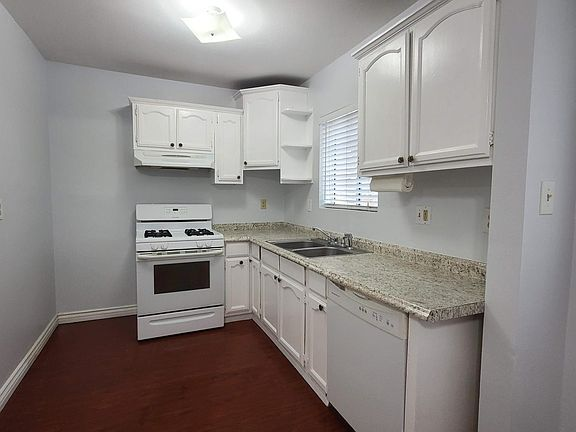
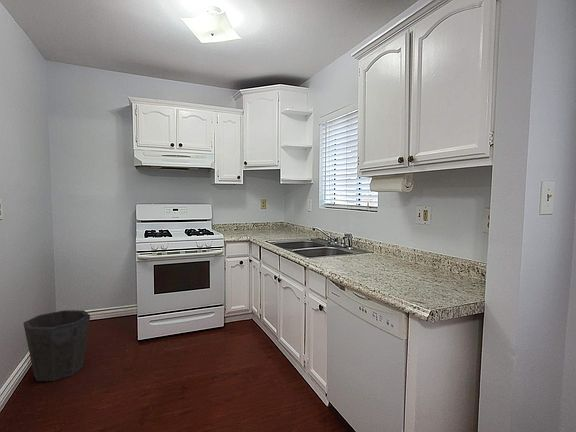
+ waste bin [22,309,91,382]
